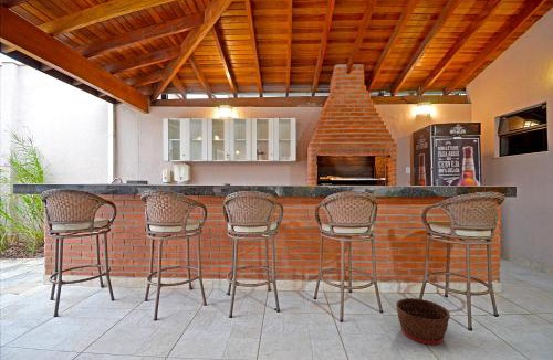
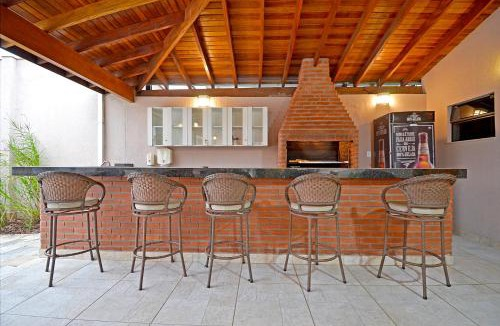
- basket [395,297,451,346]
